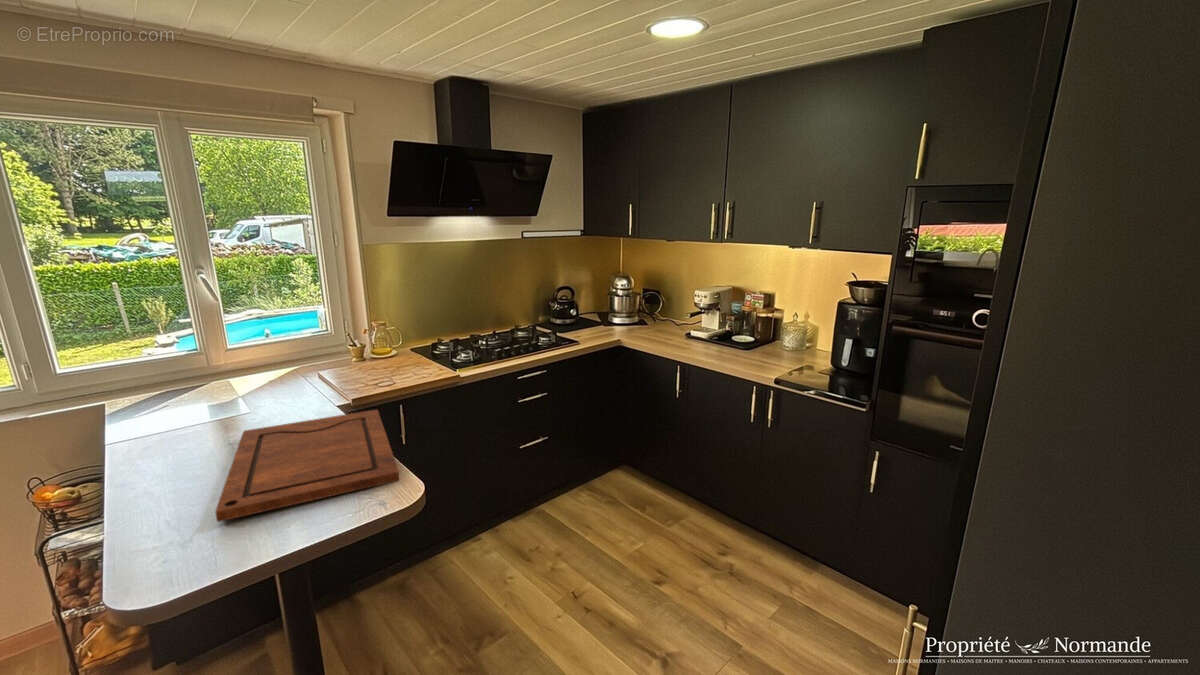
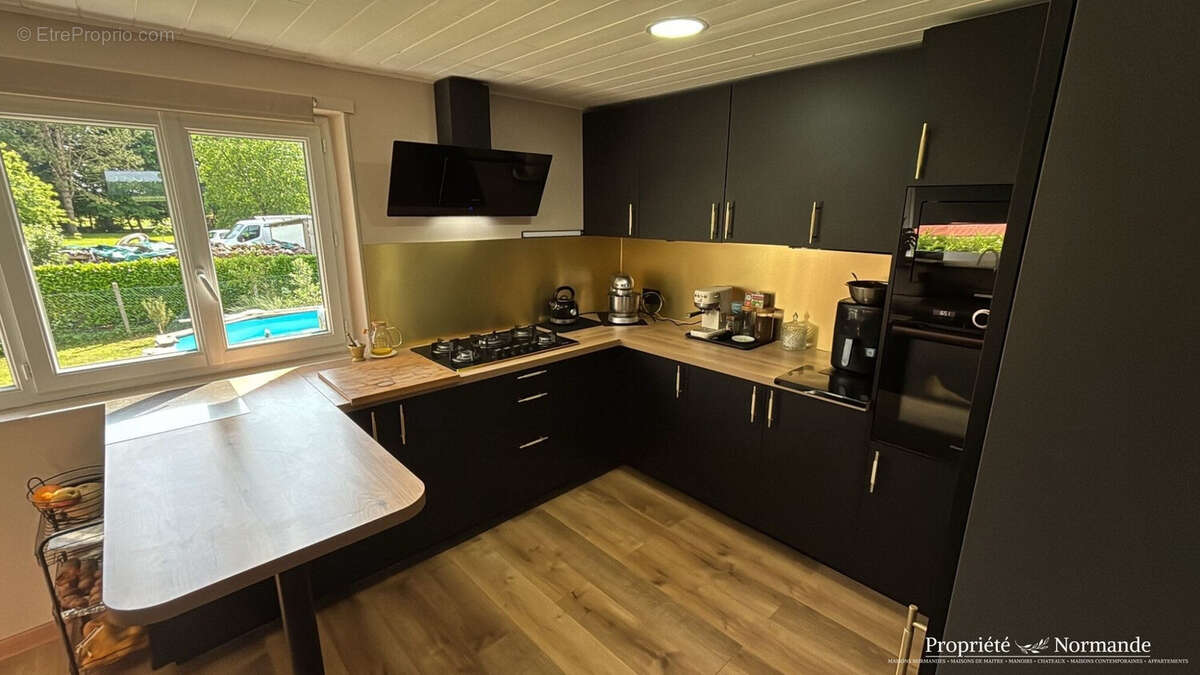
- cutting board [214,409,400,523]
